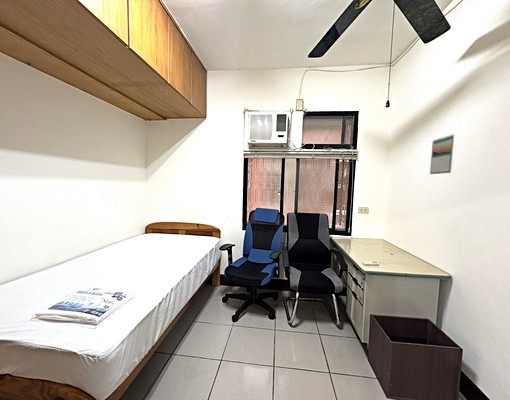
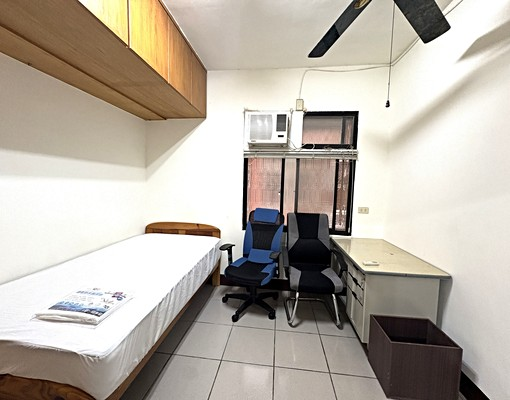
- calendar [429,133,455,175]
